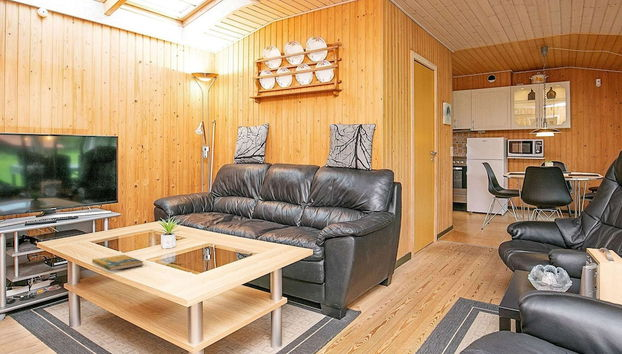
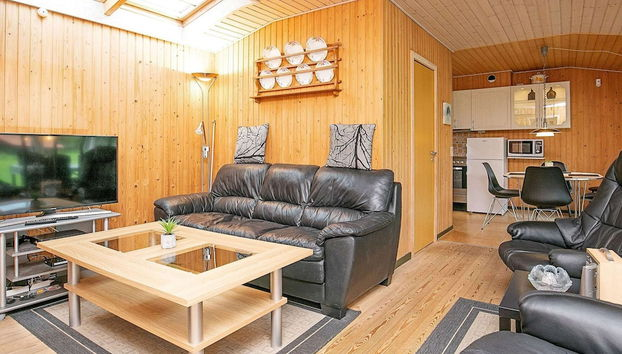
- booklet [91,254,144,272]
